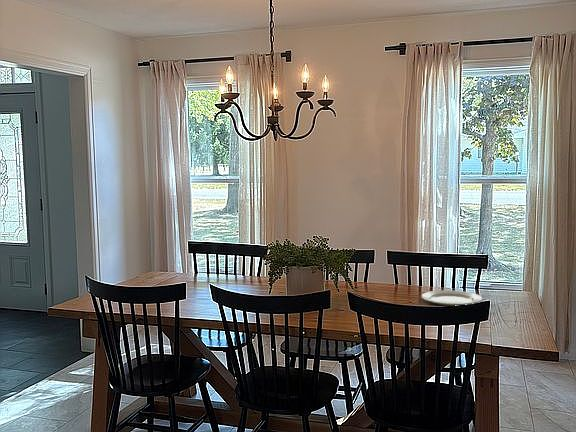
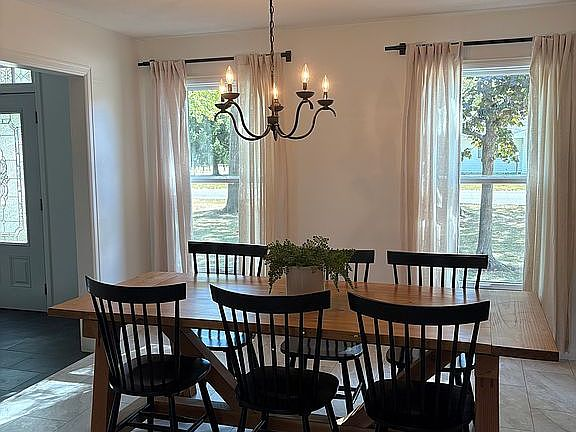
- chinaware [421,289,483,307]
